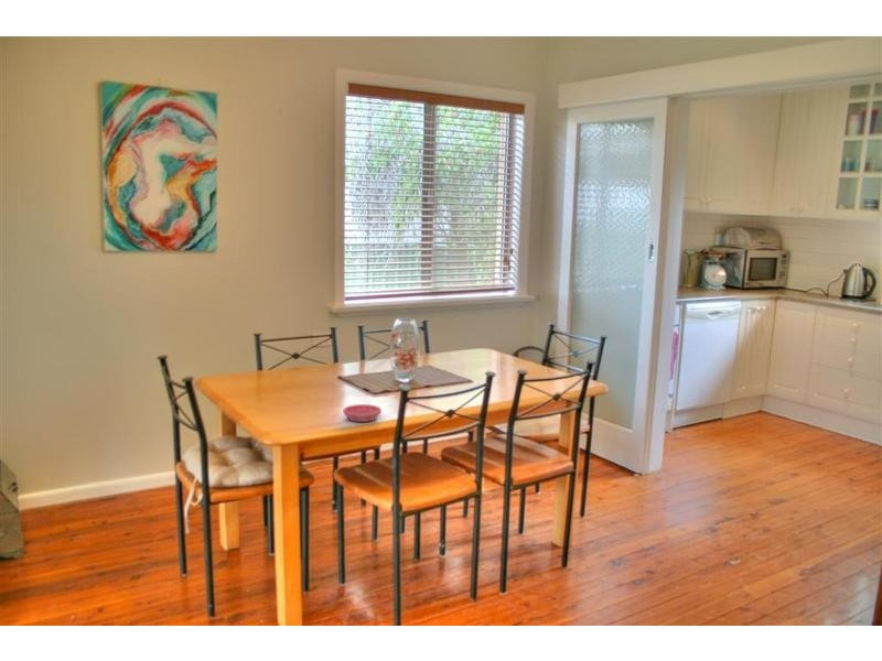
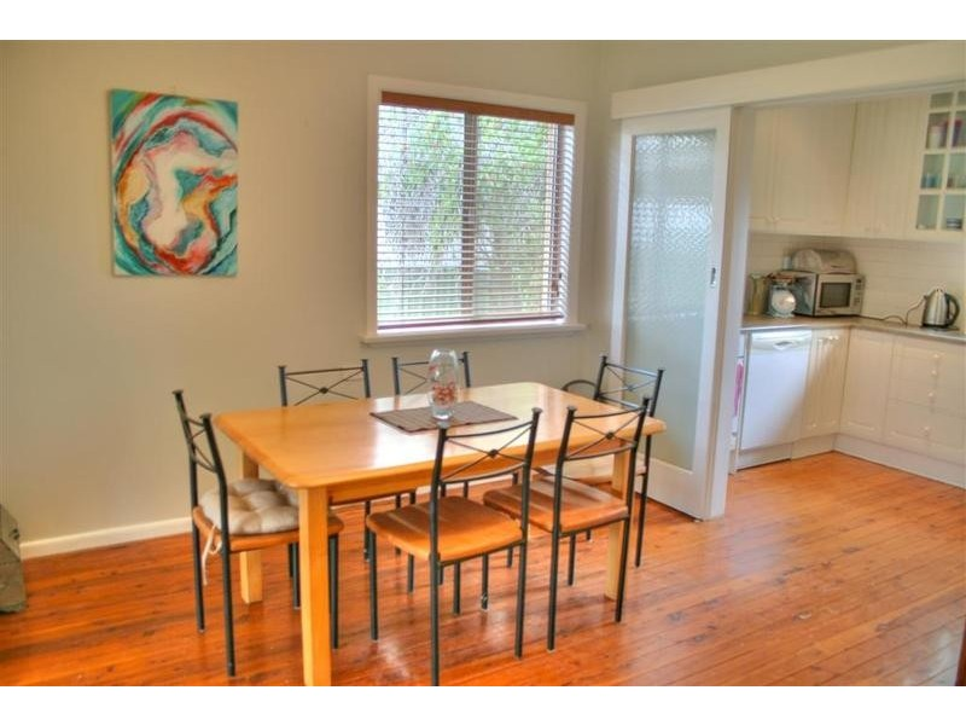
- saucer [342,403,383,423]
